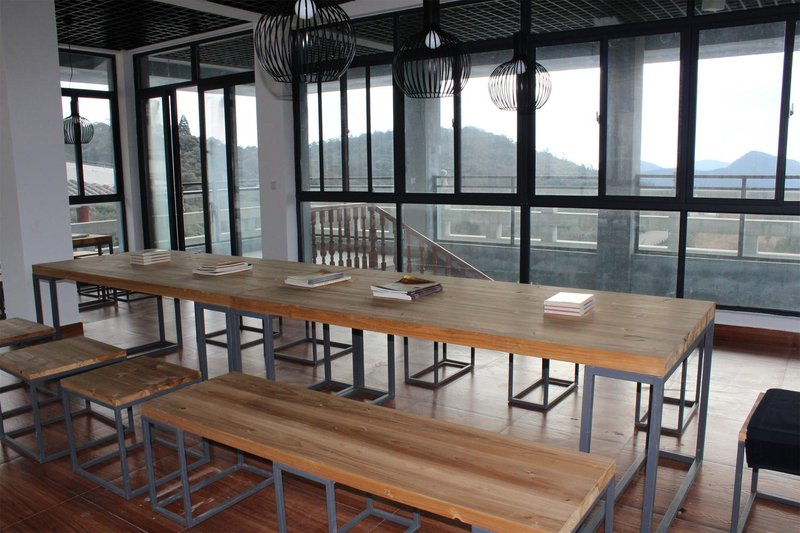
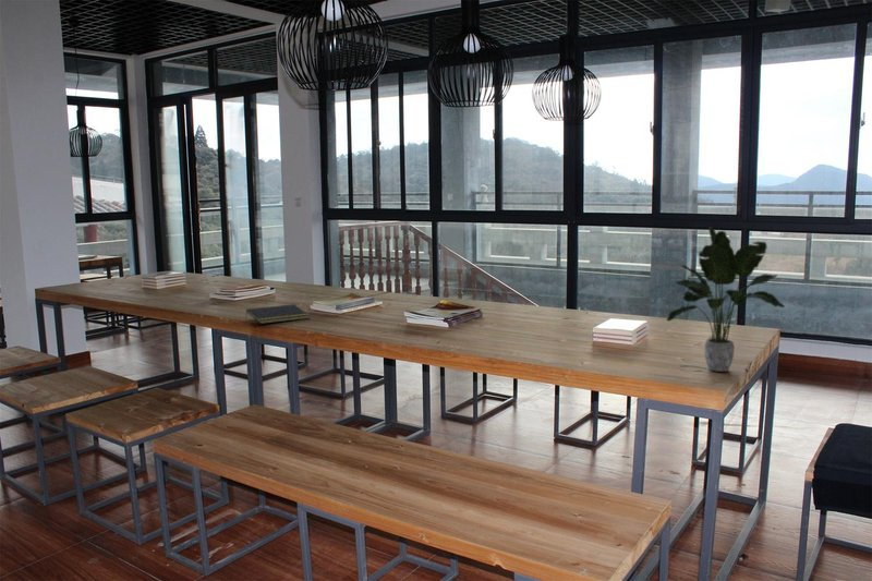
+ notepad [244,303,311,325]
+ potted plant [666,226,786,373]
